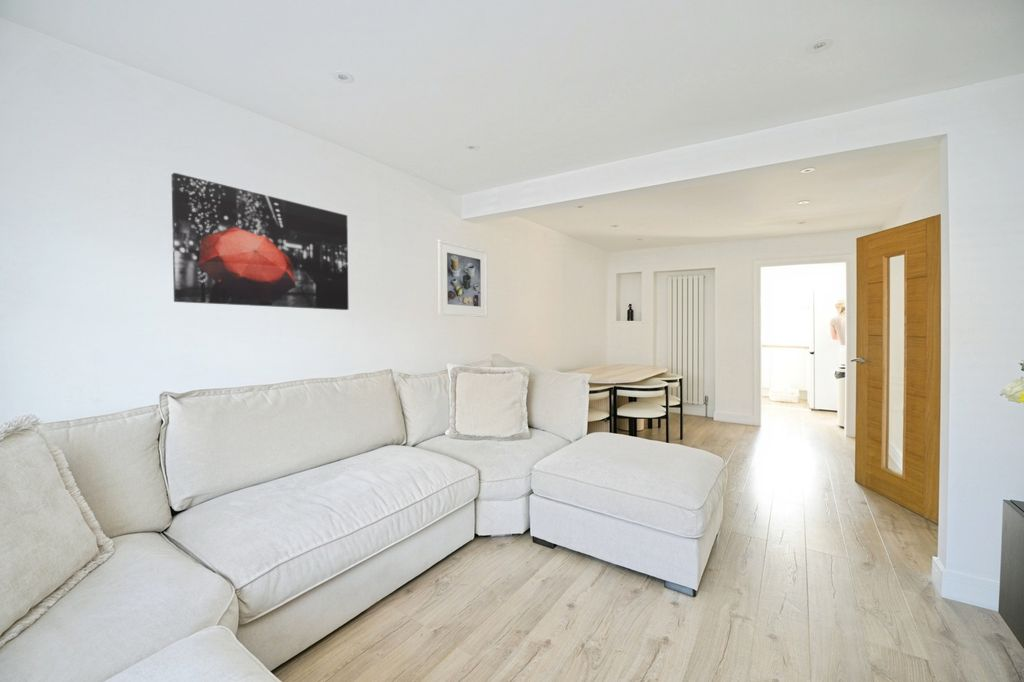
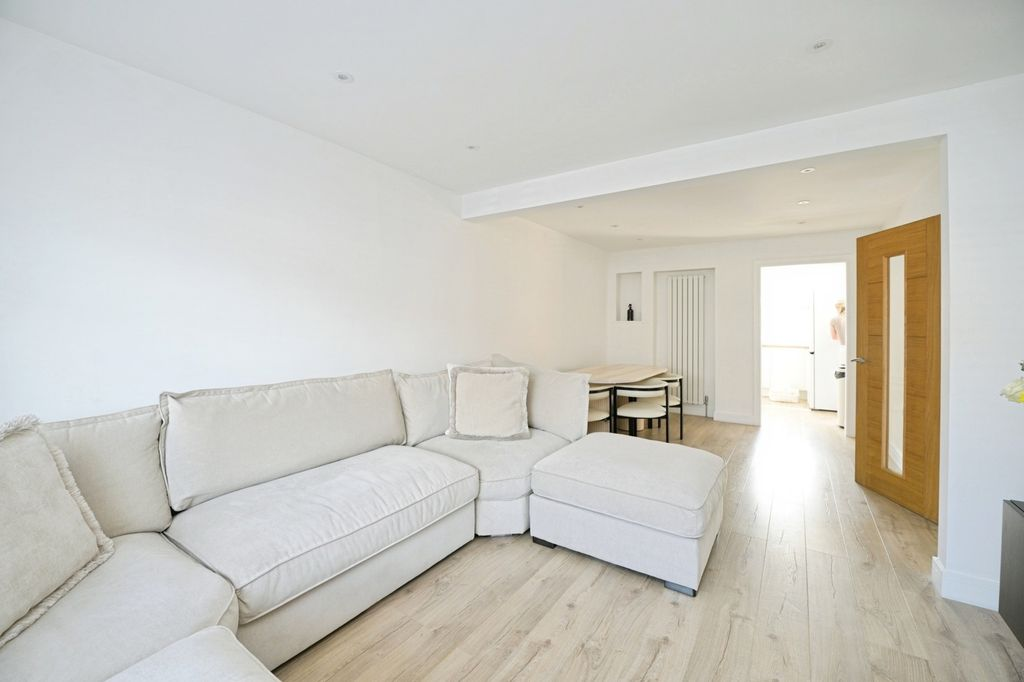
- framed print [436,238,489,318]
- wall art [171,172,349,311]
